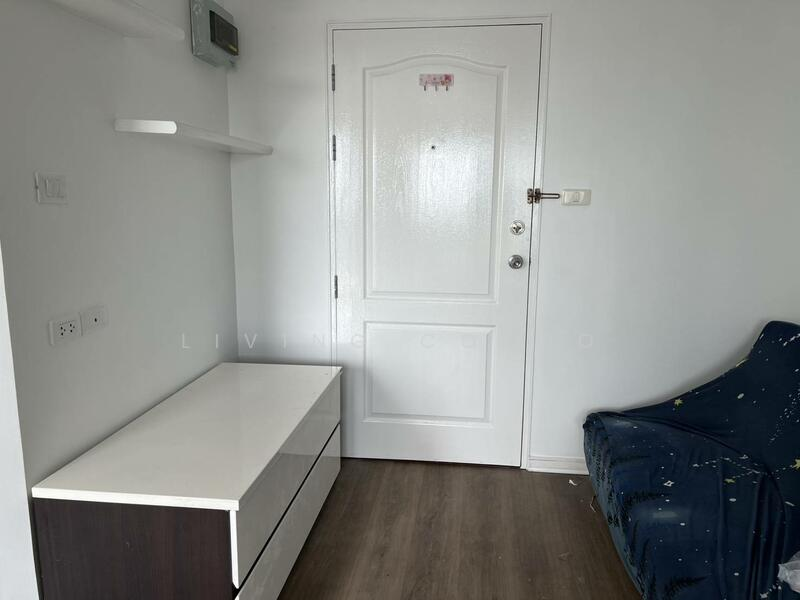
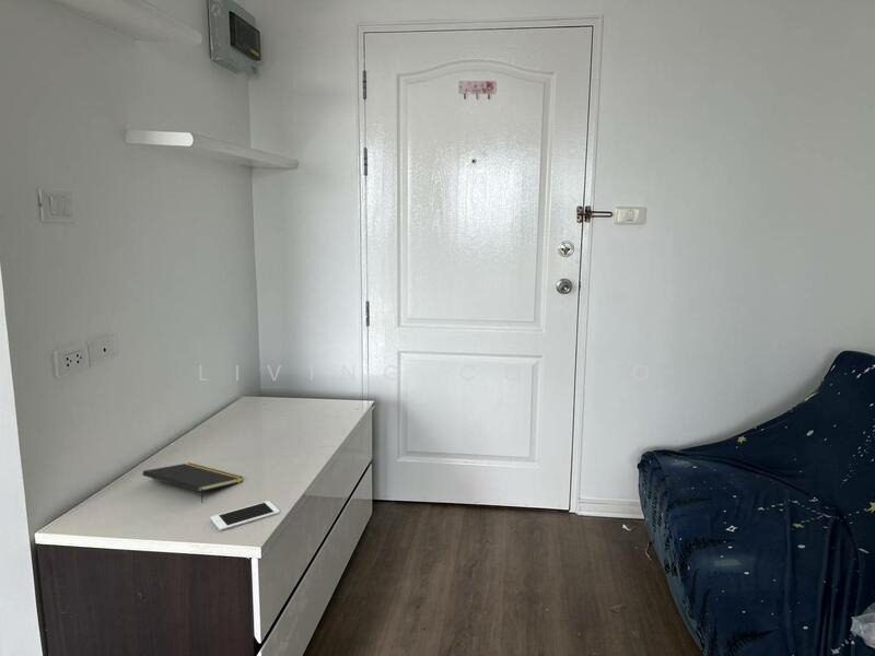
+ cell phone [209,500,281,531]
+ notepad [141,461,244,504]
